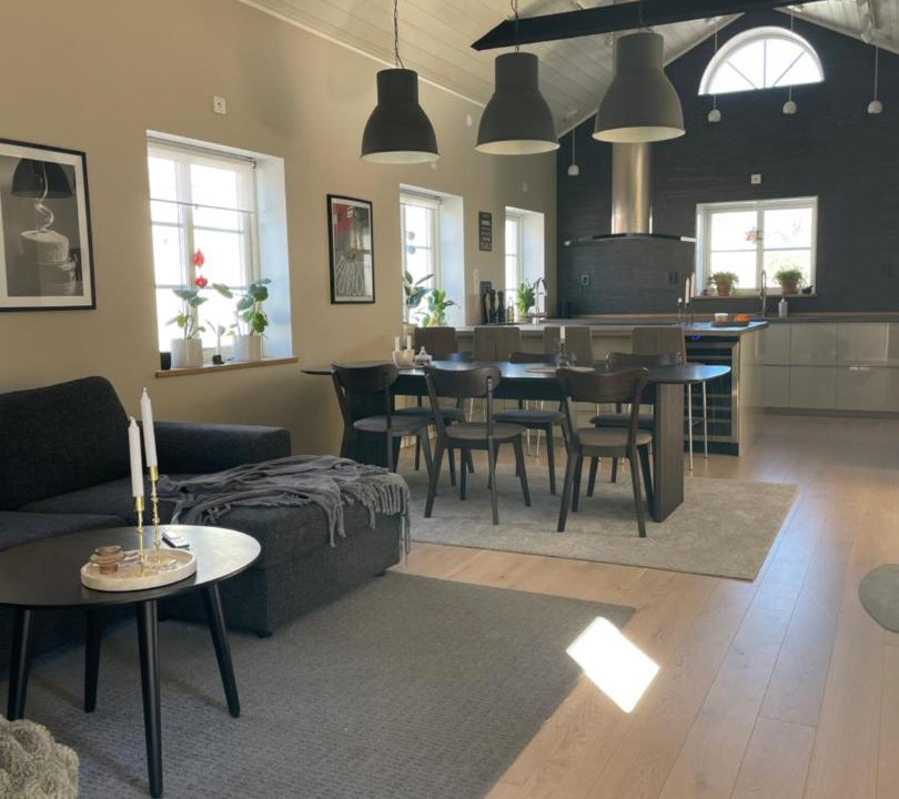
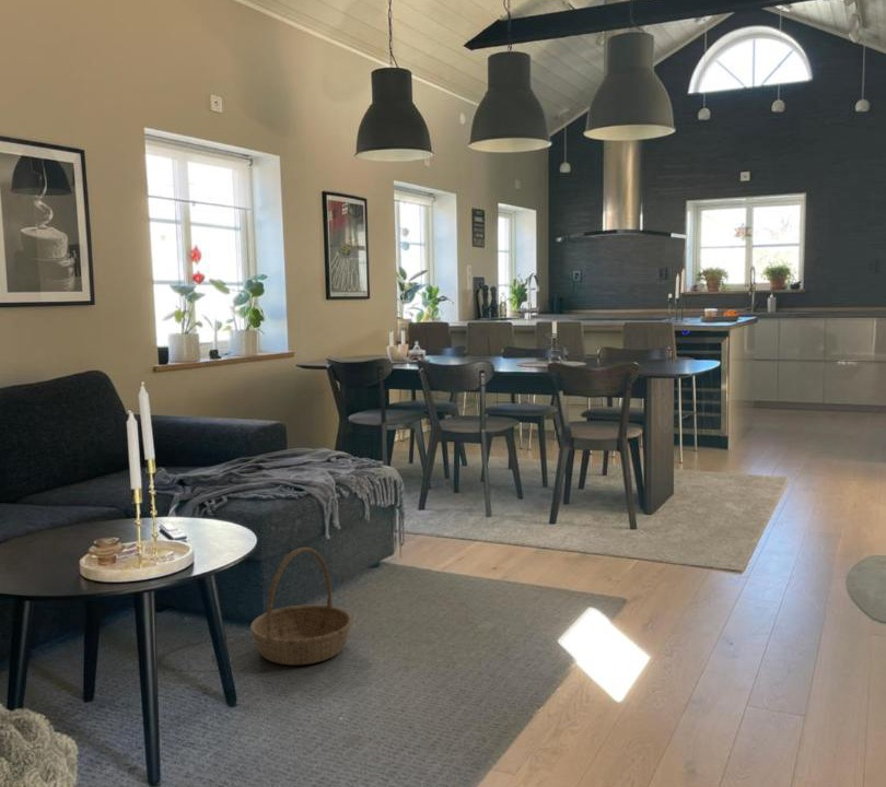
+ basket [249,547,353,666]
